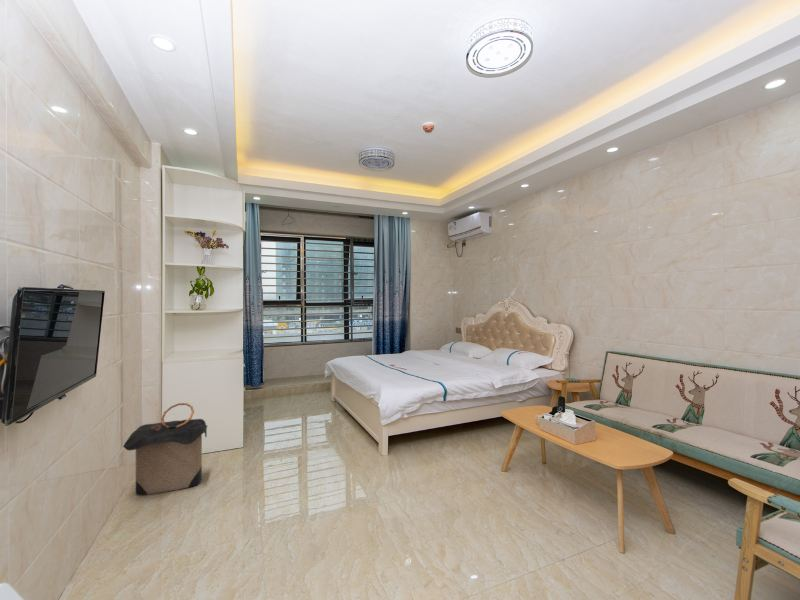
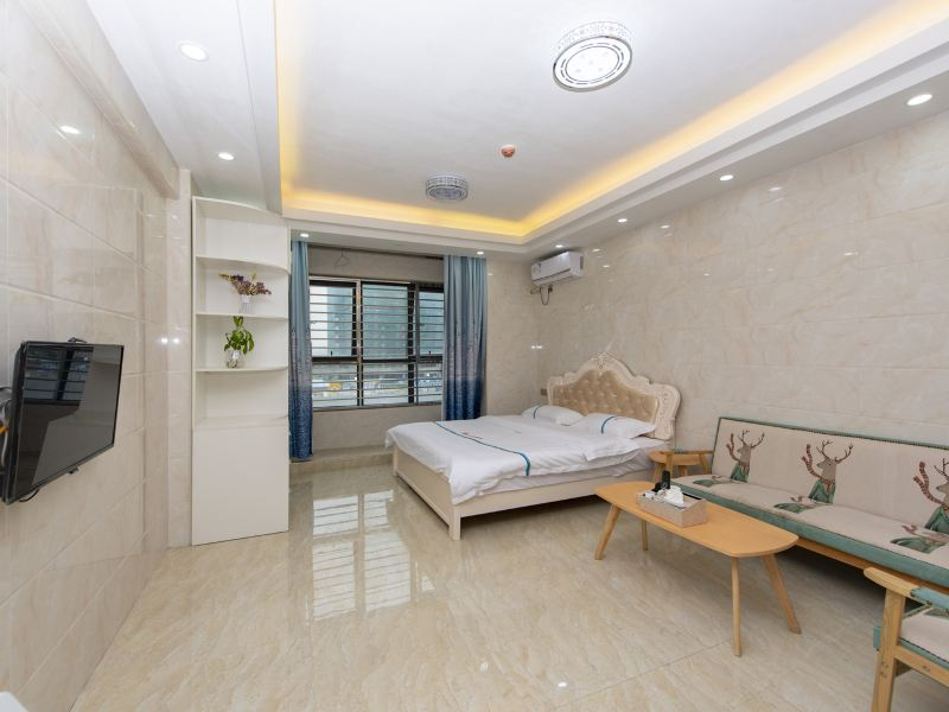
- laundry hamper [122,402,208,497]
